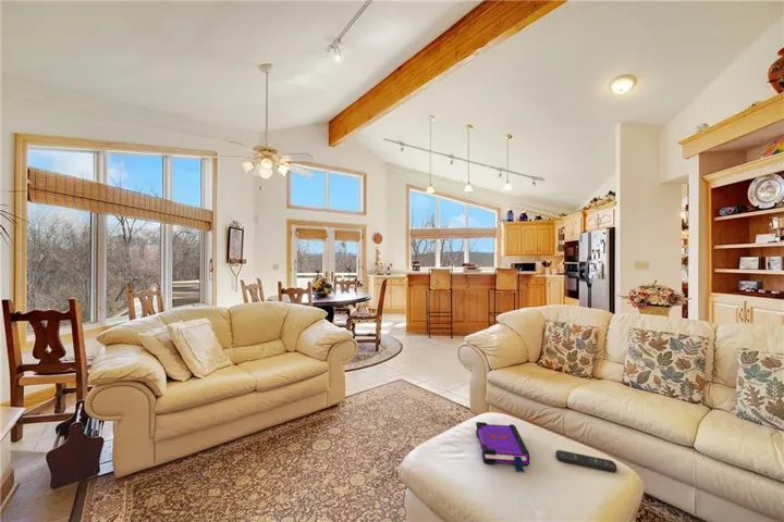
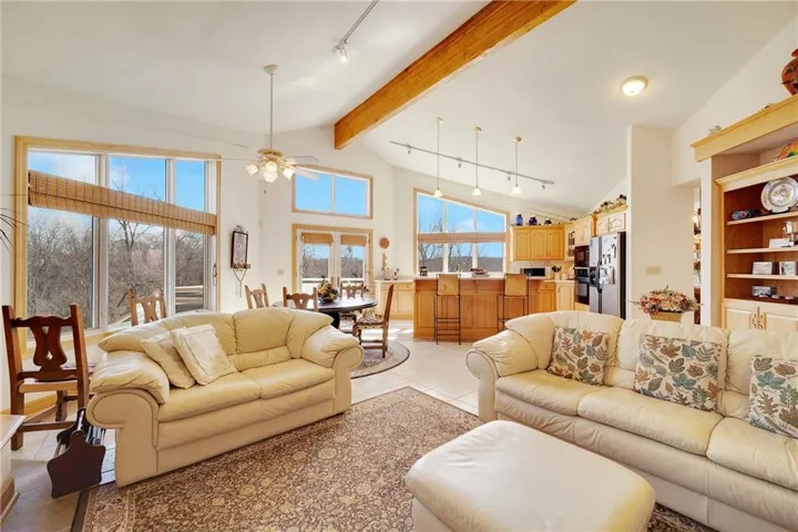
- board game [475,421,530,473]
- remote control [555,449,617,473]
